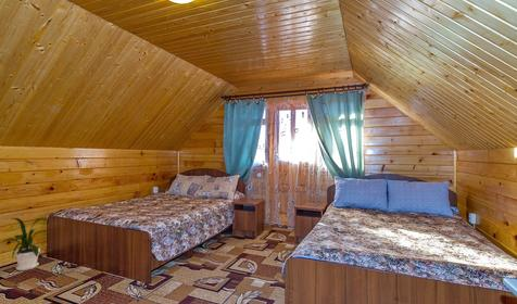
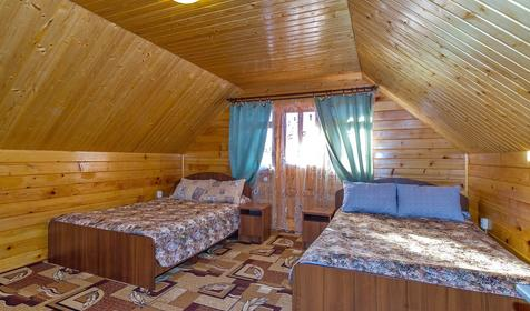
- house plant [0,217,52,271]
